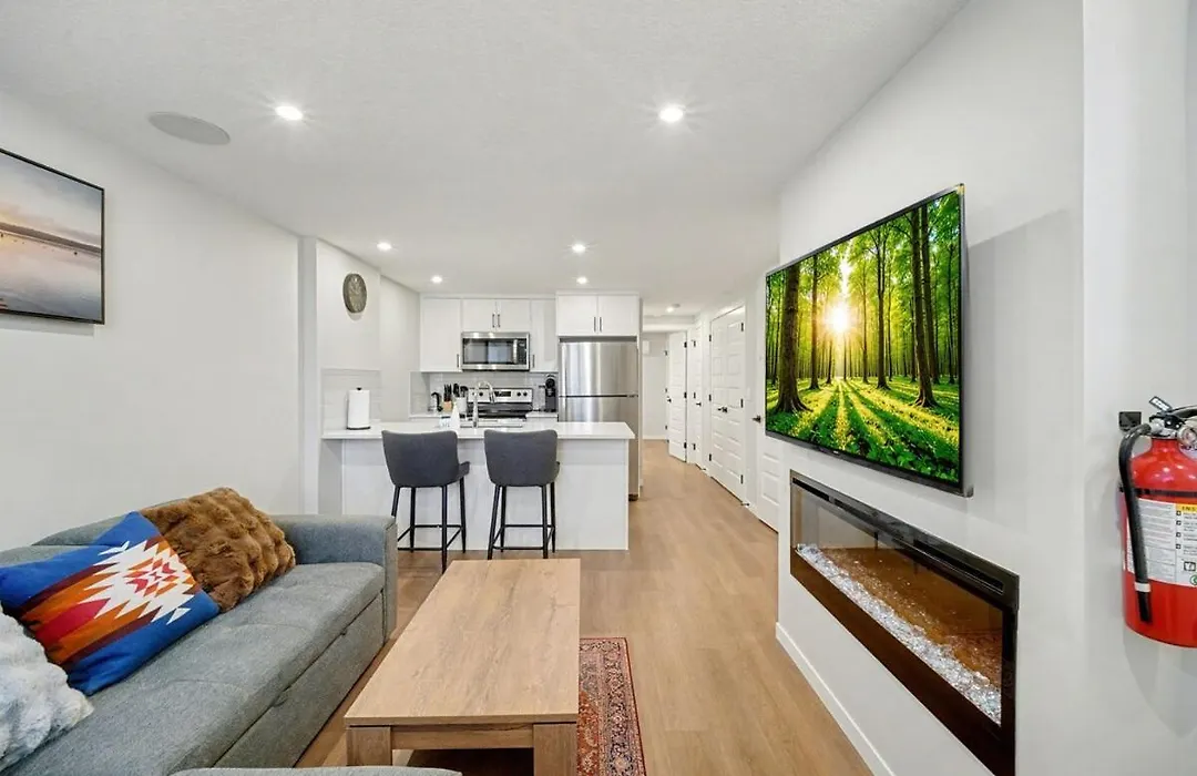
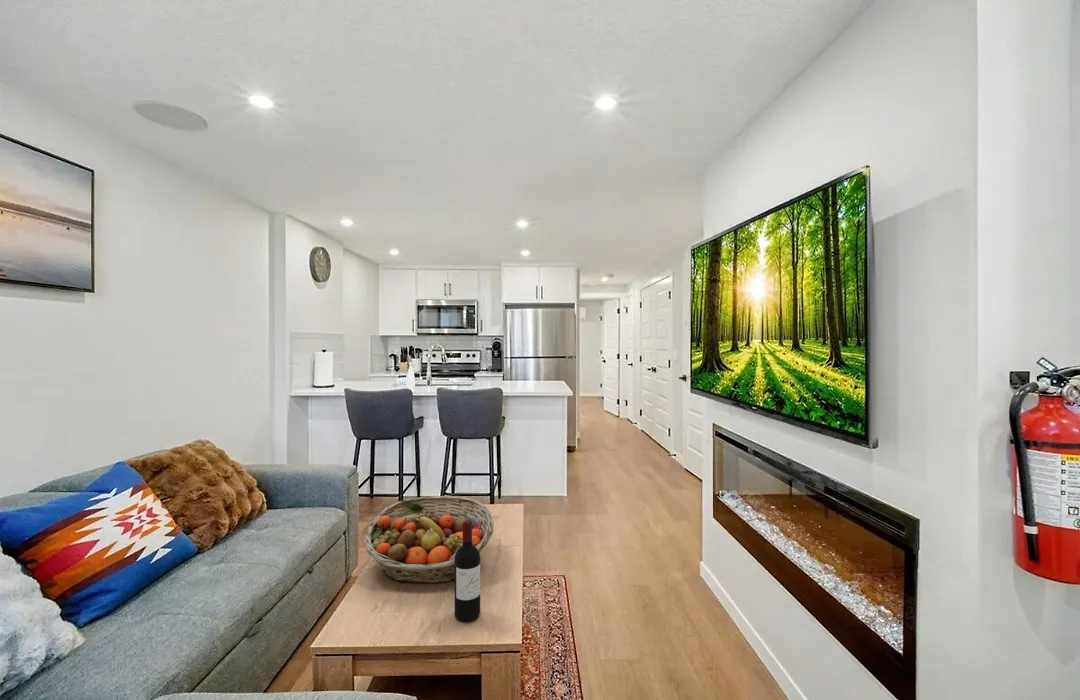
+ fruit basket [363,495,494,584]
+ wine bottle [454,520,481,622]
